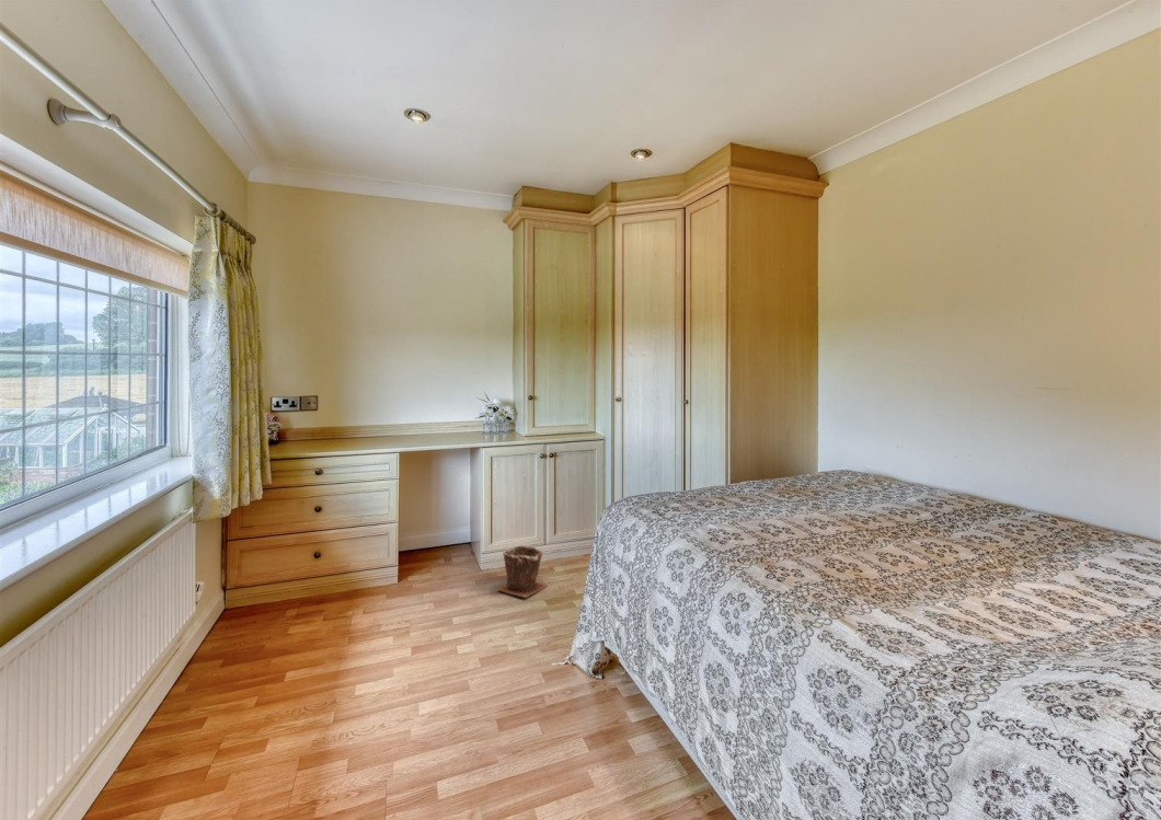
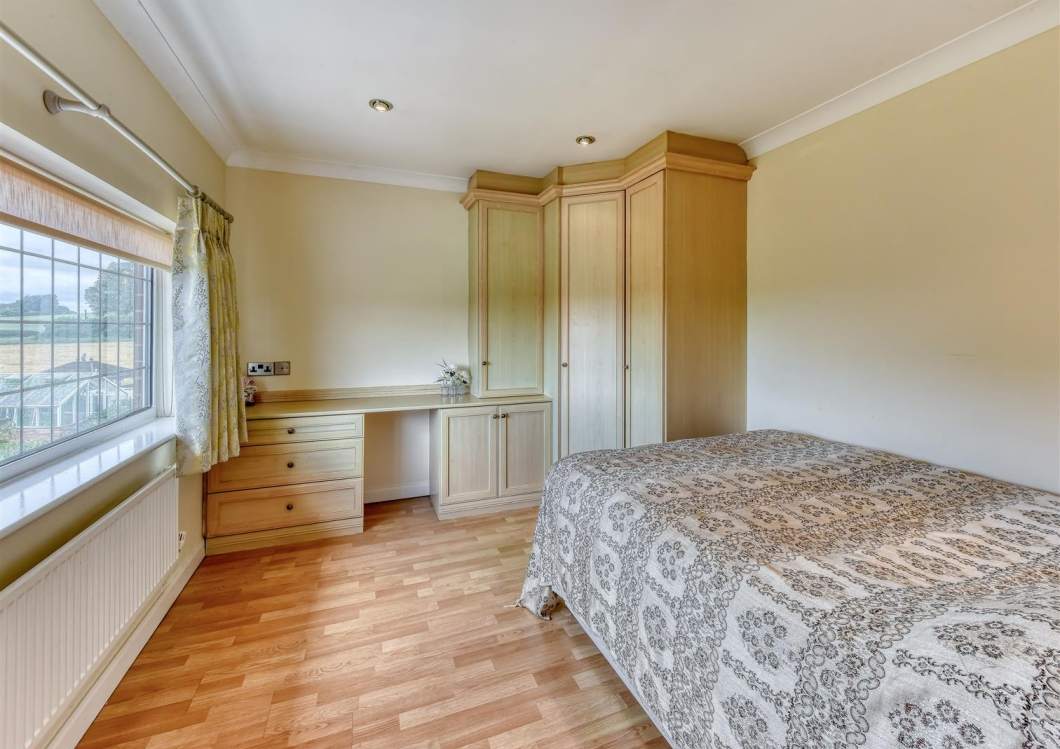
- plant pot [496,544,549,599]
